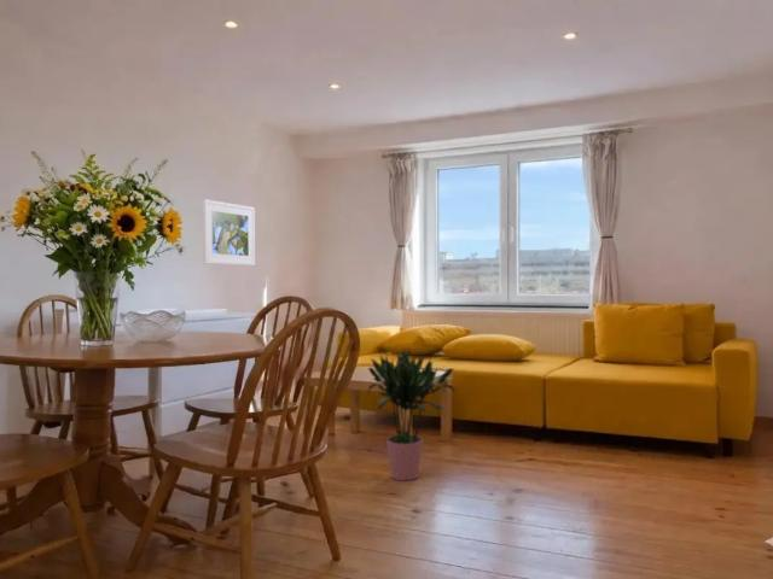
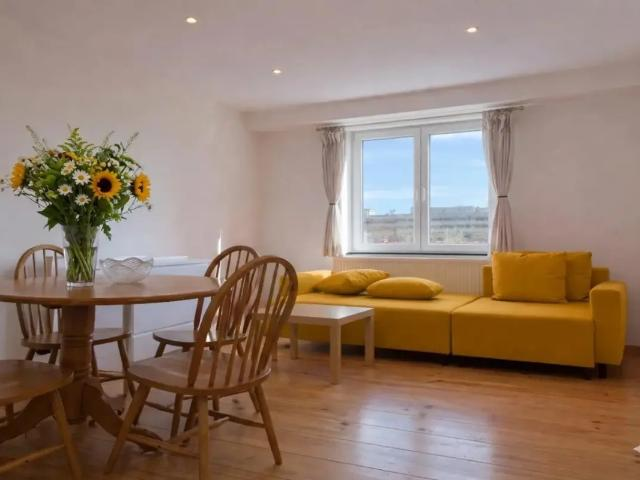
- potted plant [365,347,455,481]
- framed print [202,199,256,267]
